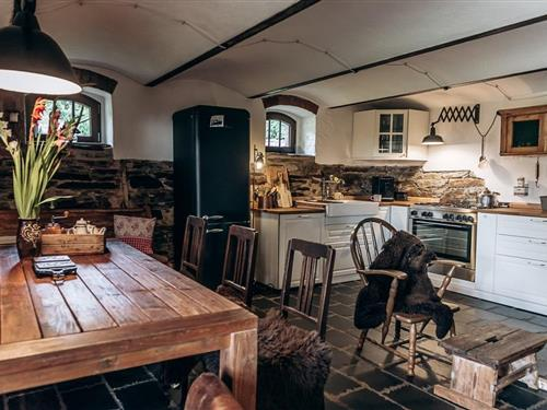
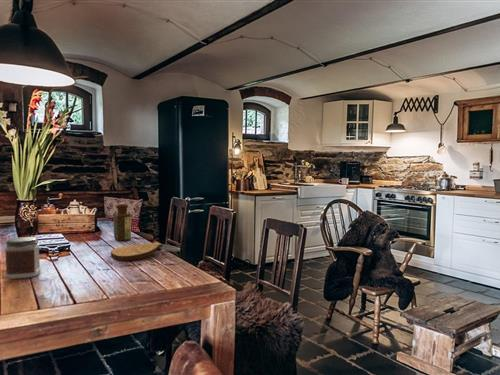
+ jar [4,236,42,280]
+ key chain [110,241,181,261]
+ bottle [113,202,132,242]
